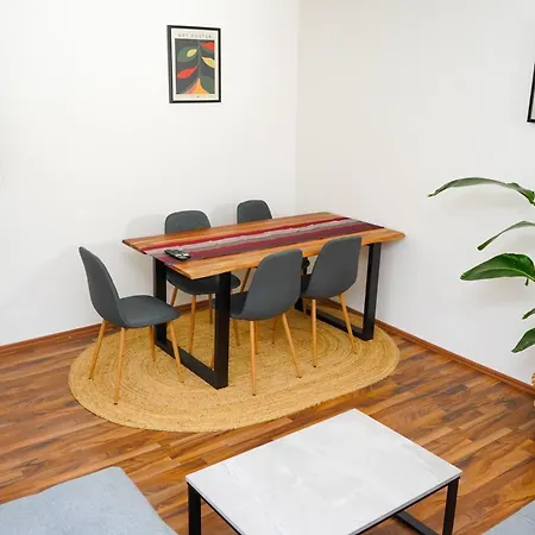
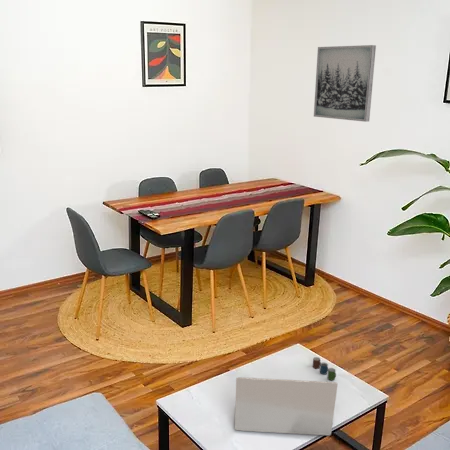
+ cup [312,356,337,381]
+ laptop [234,376,339,436]
+ wall art [313,44,377,123]
